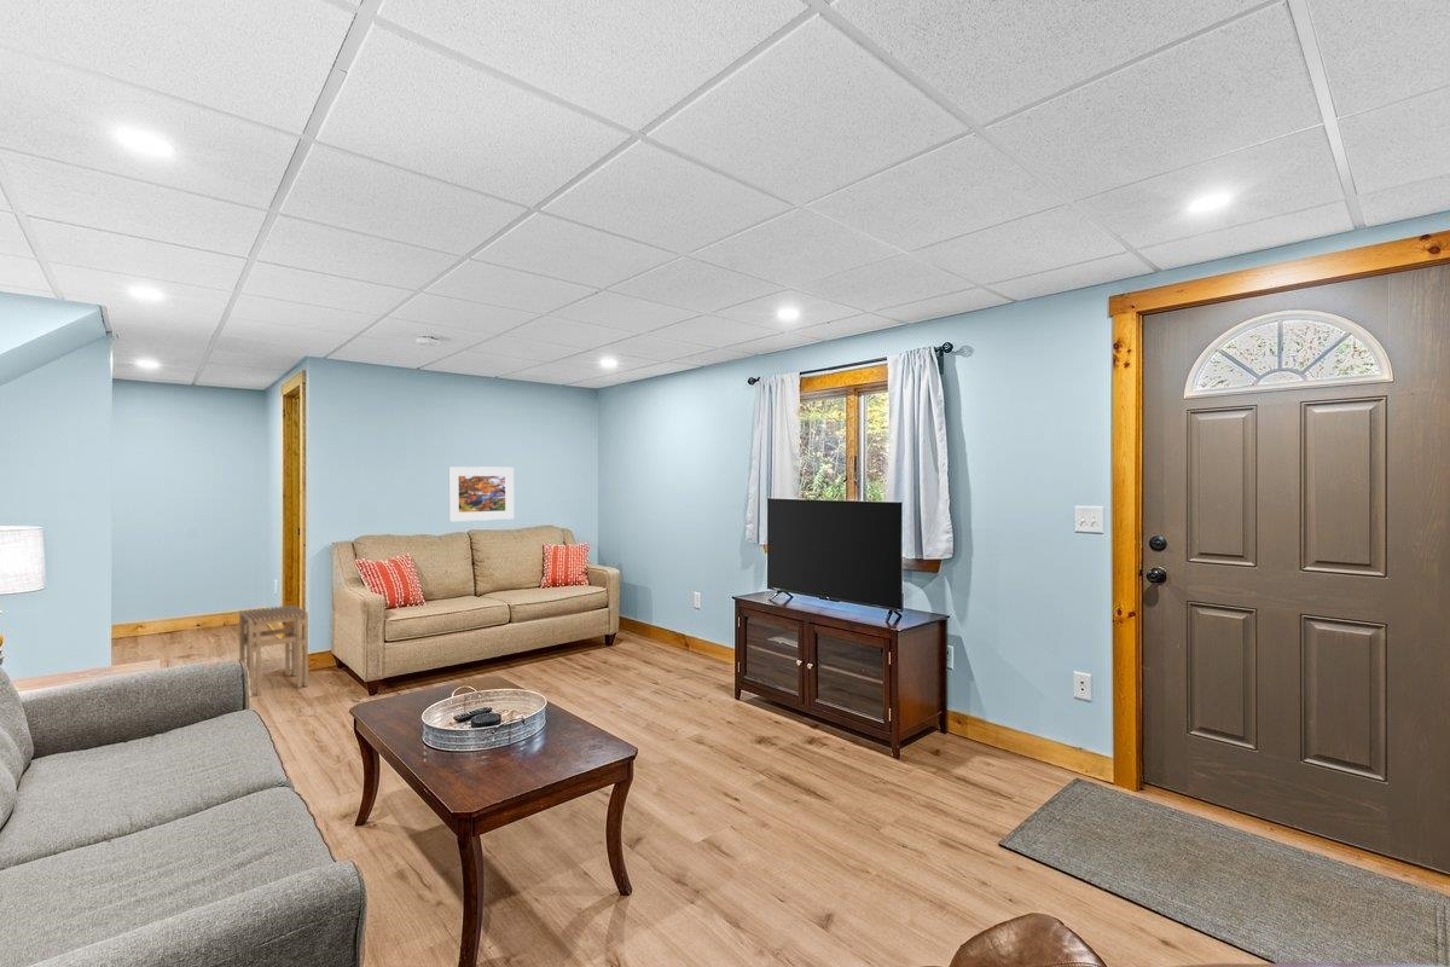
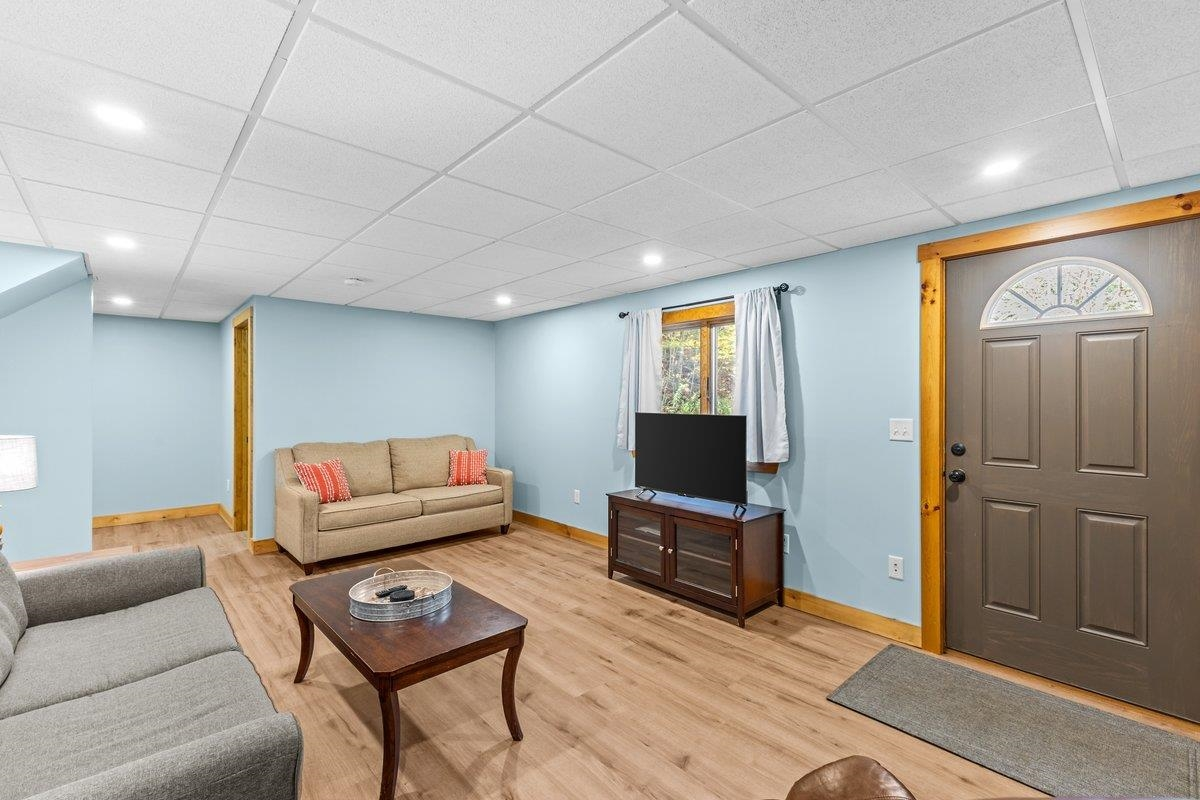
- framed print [447,465,515,523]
- stool [238,603,309,697]
